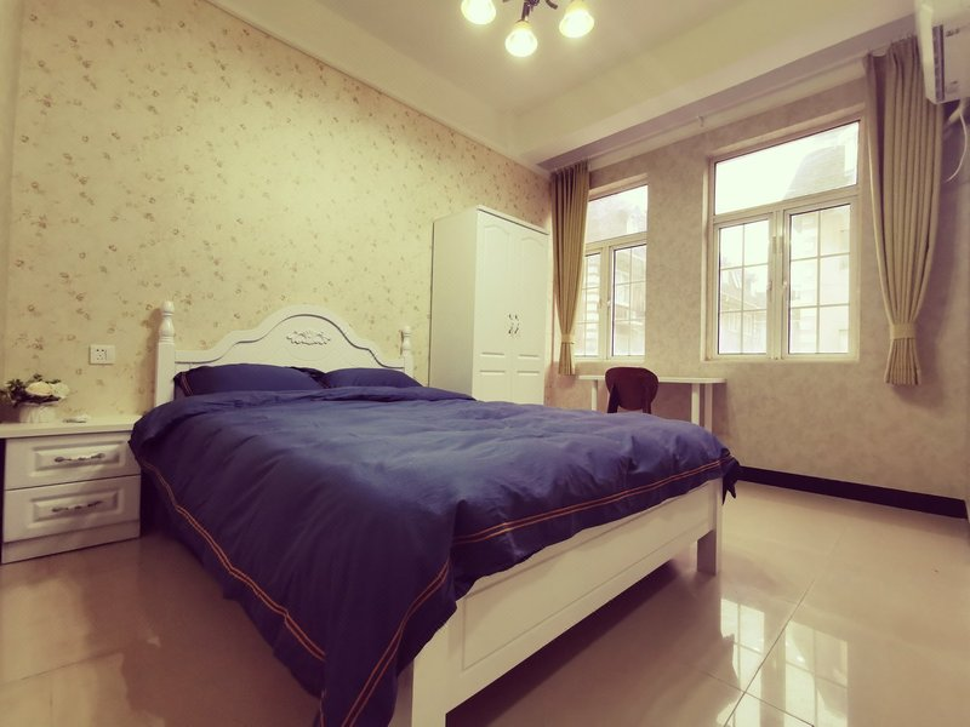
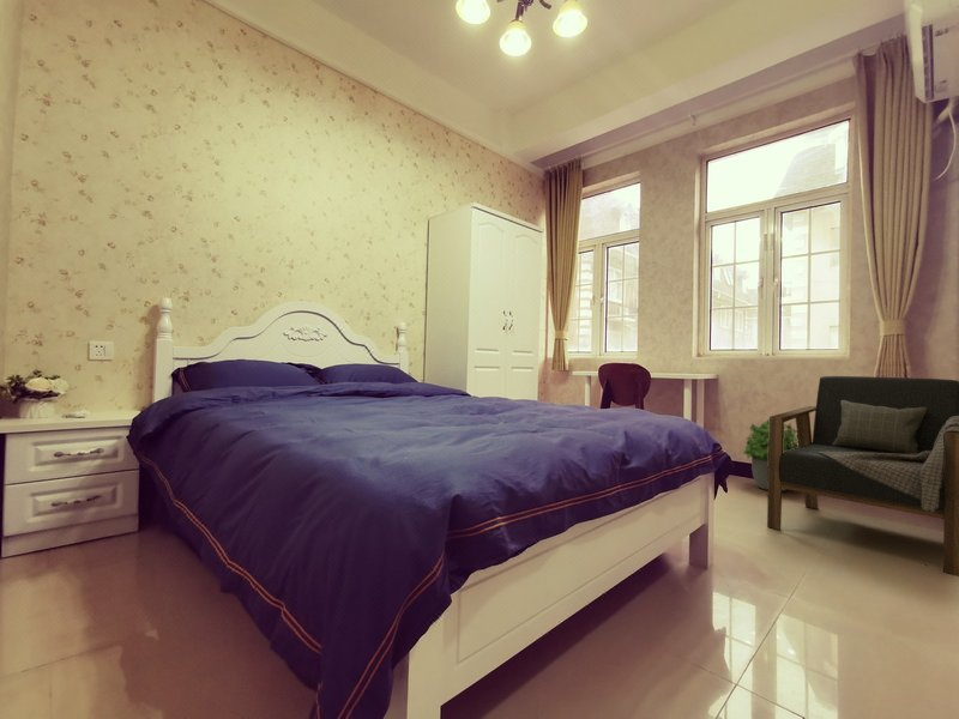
+ armchair [766,375,959,578]
+ potted plant [742,418,798,493]
